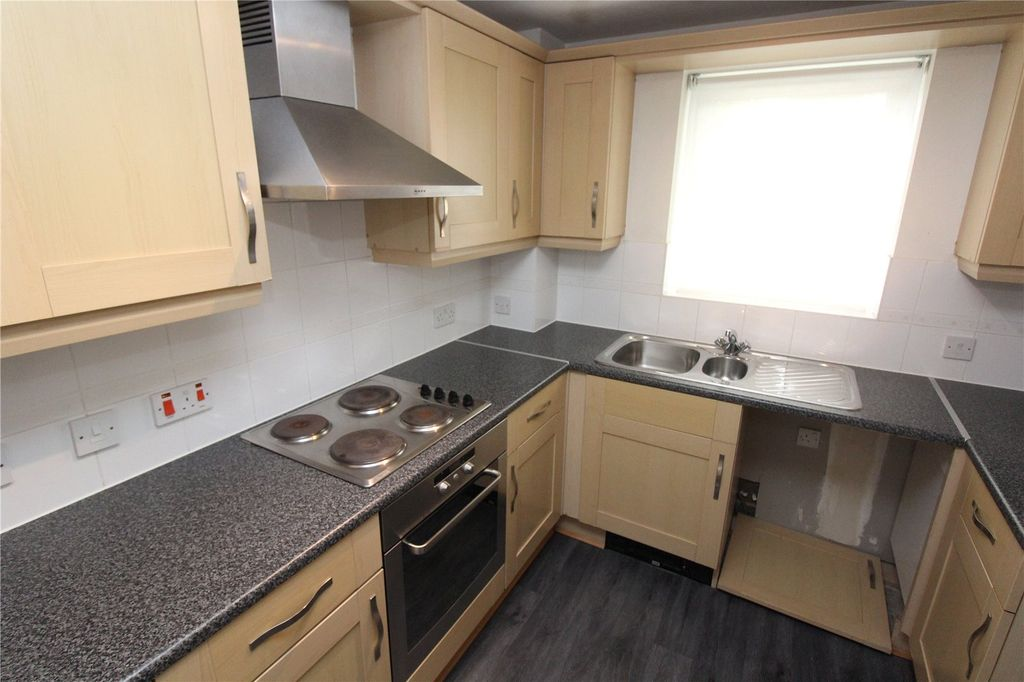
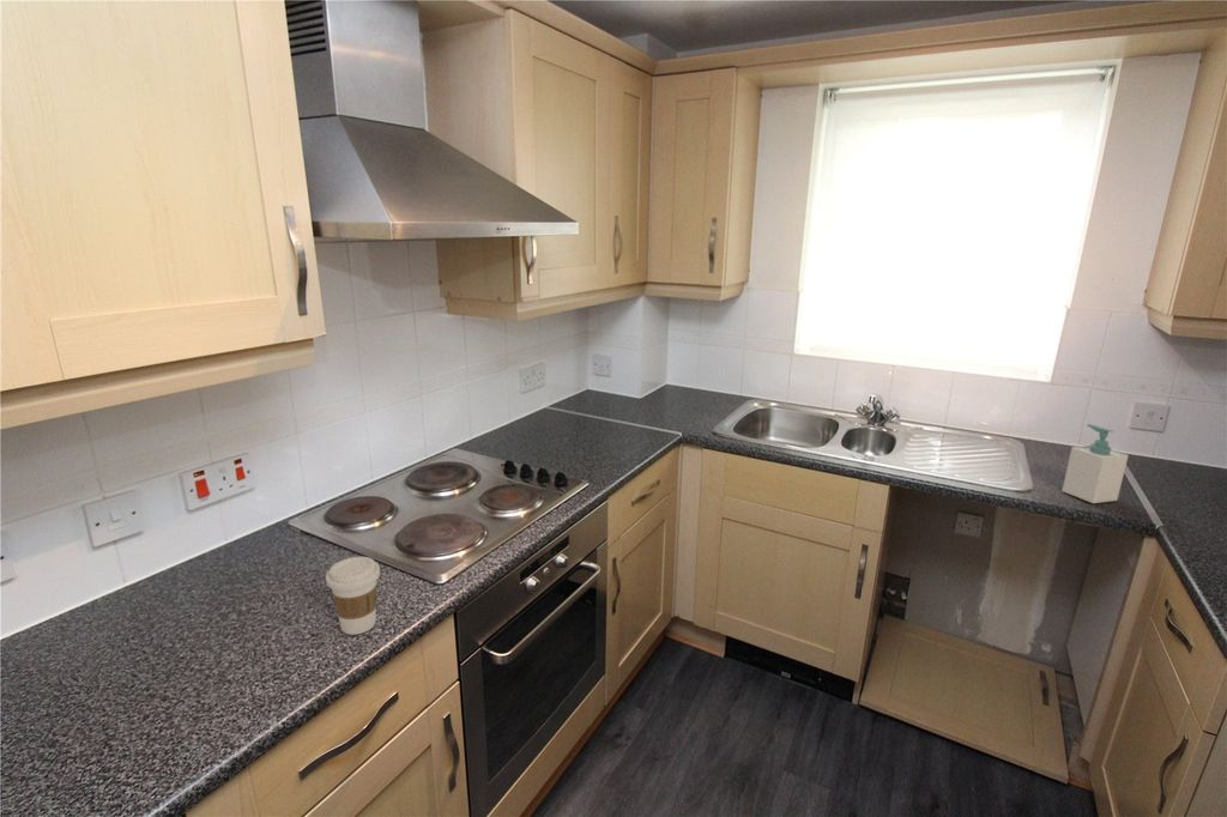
+ soap bottle [1062,423,1130,504]
+ coffee cup [325,556,381,636]
